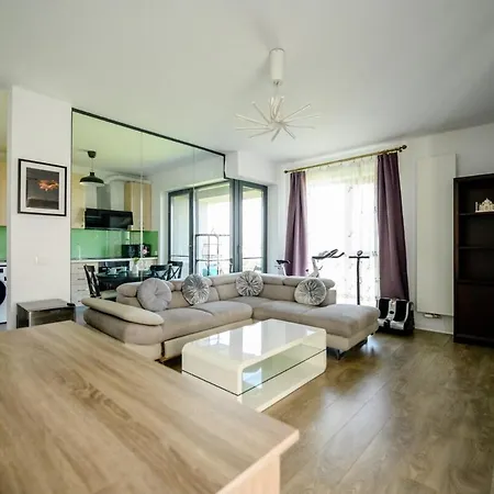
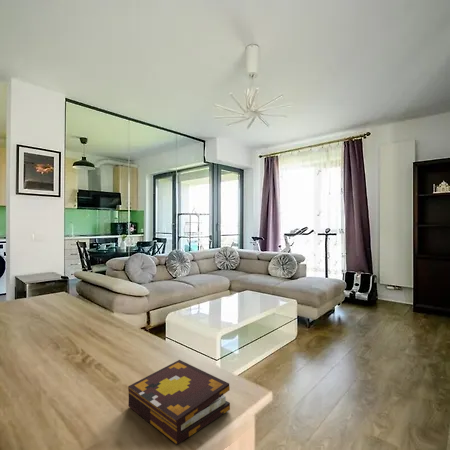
+ book [127,359,231,446]
